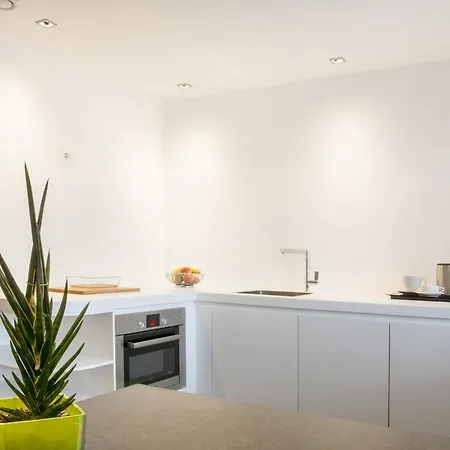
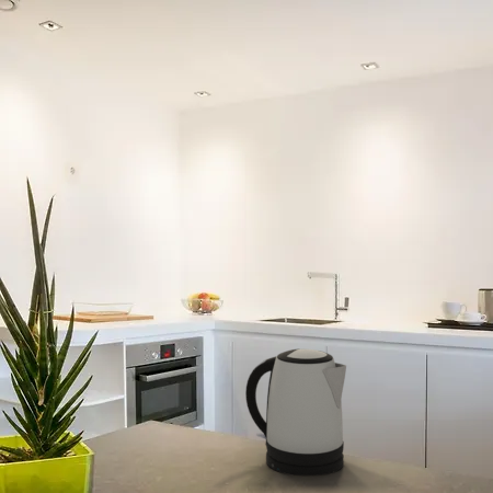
+ kettle [244,347,347,477]
